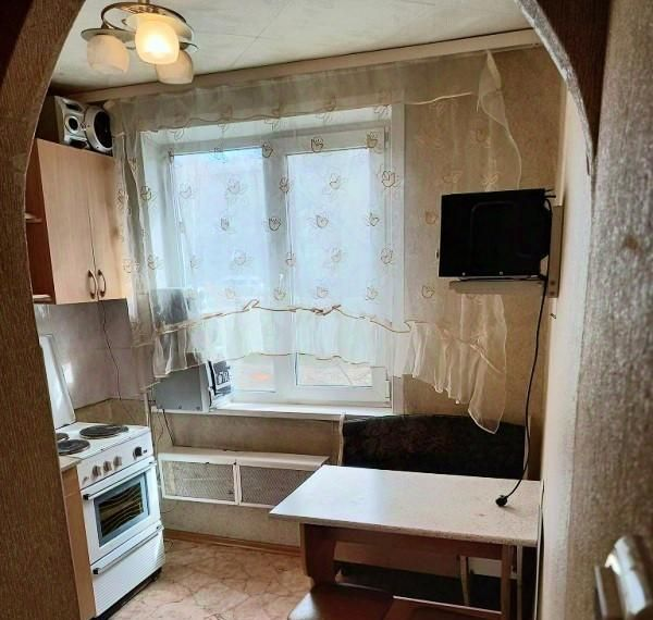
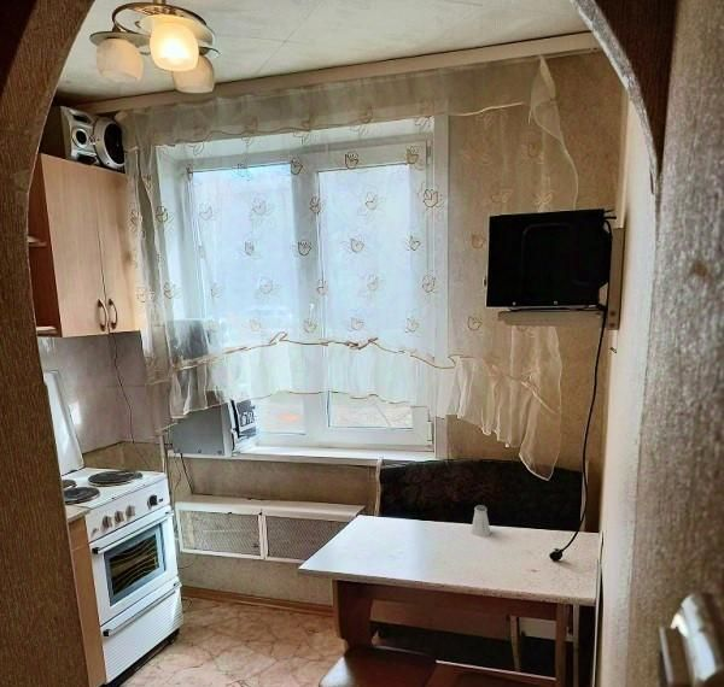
+ saltshaker [471,504,492,538]
